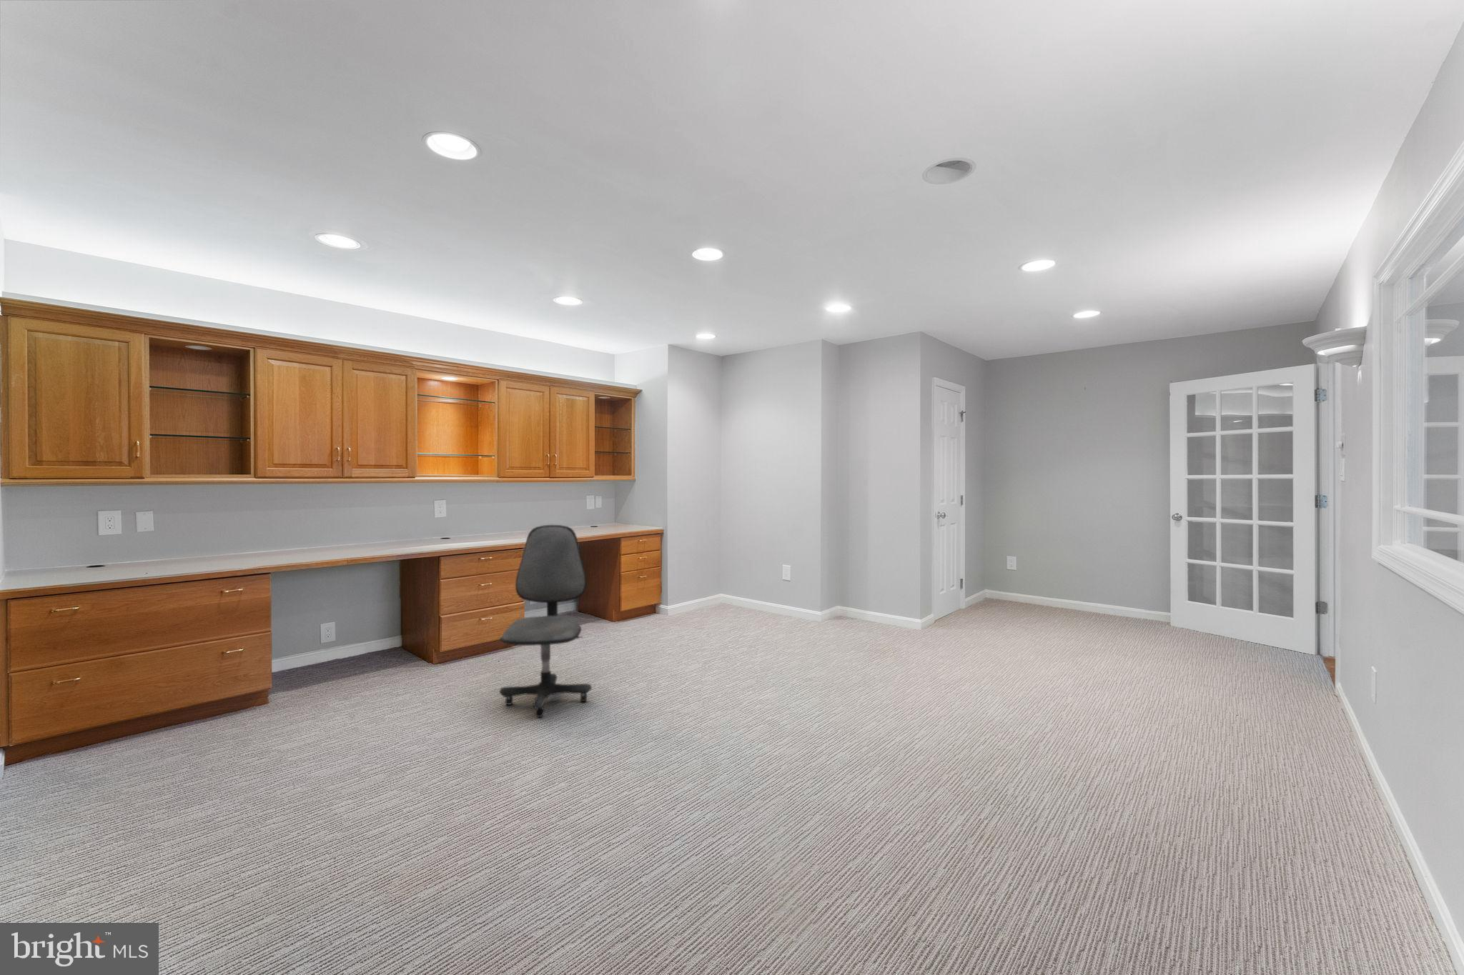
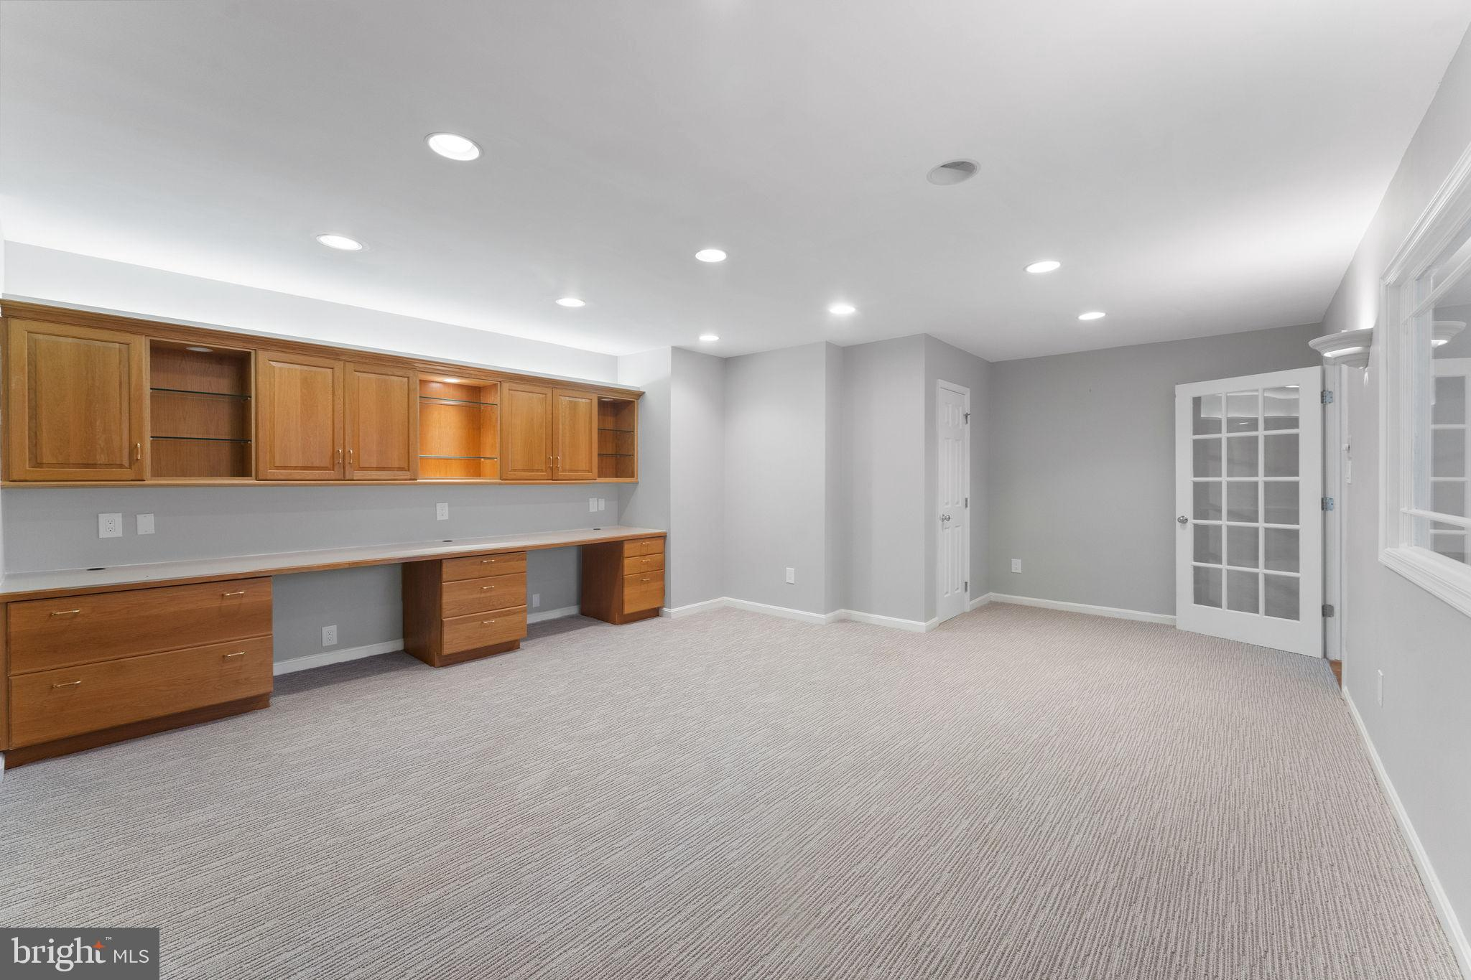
- office chair [499,524,592,718]
